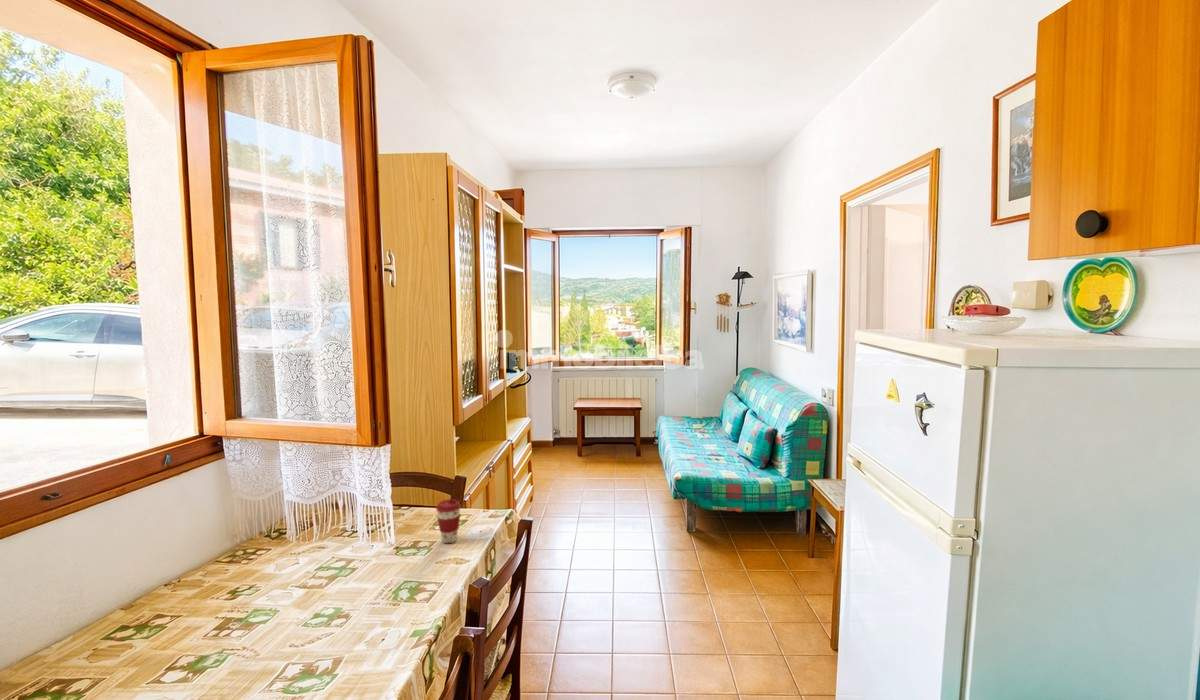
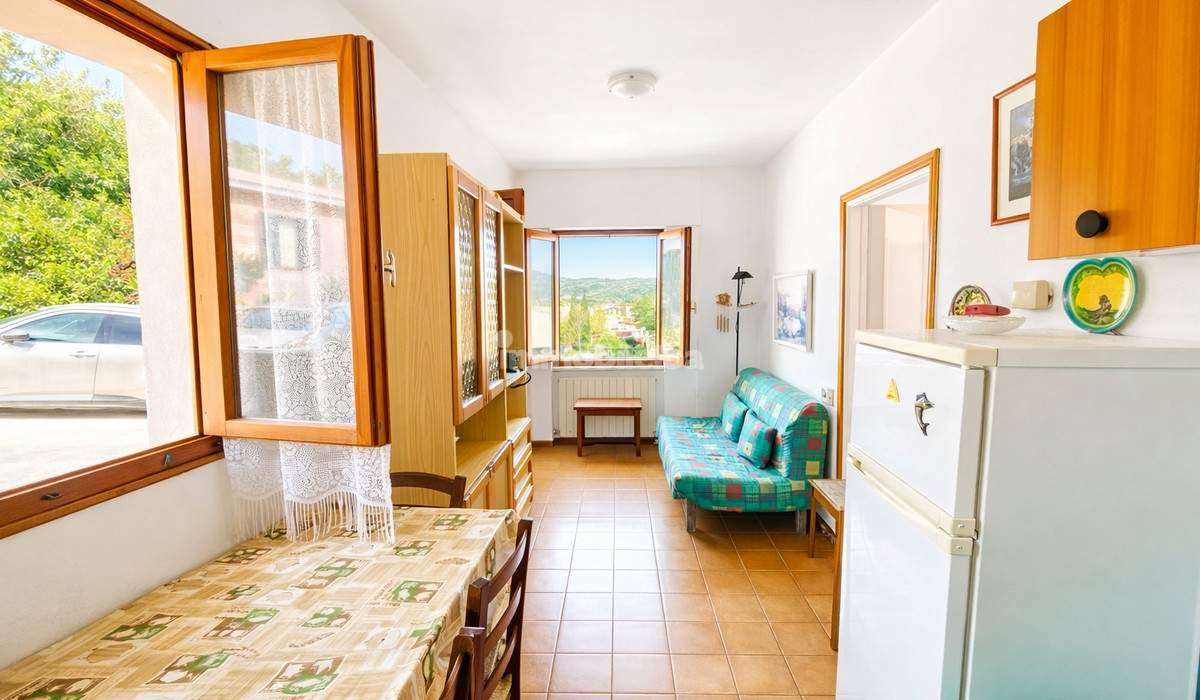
- coffee cup [435,498,462,544]
